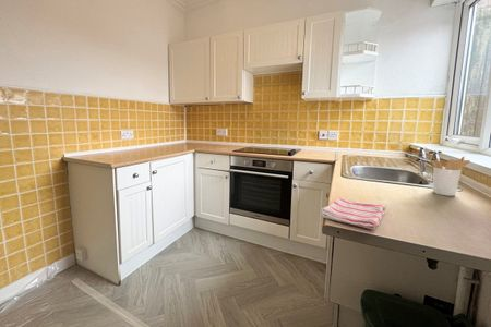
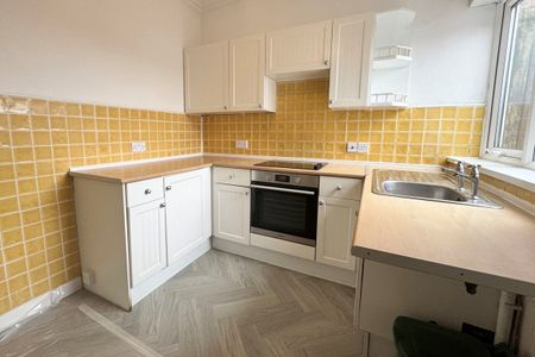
- dish towel [320,197,387,230]
- utensil holder [431,155,471,197]
